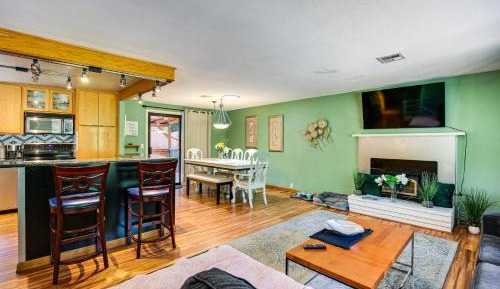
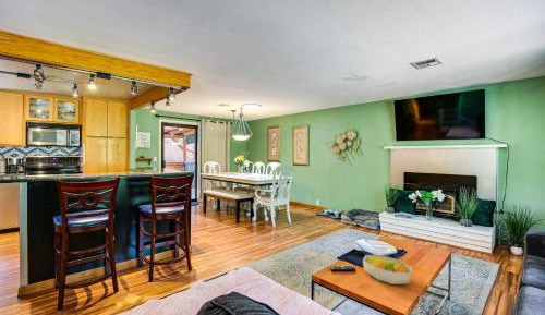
+ fruit bowl [362,254,413,286]
